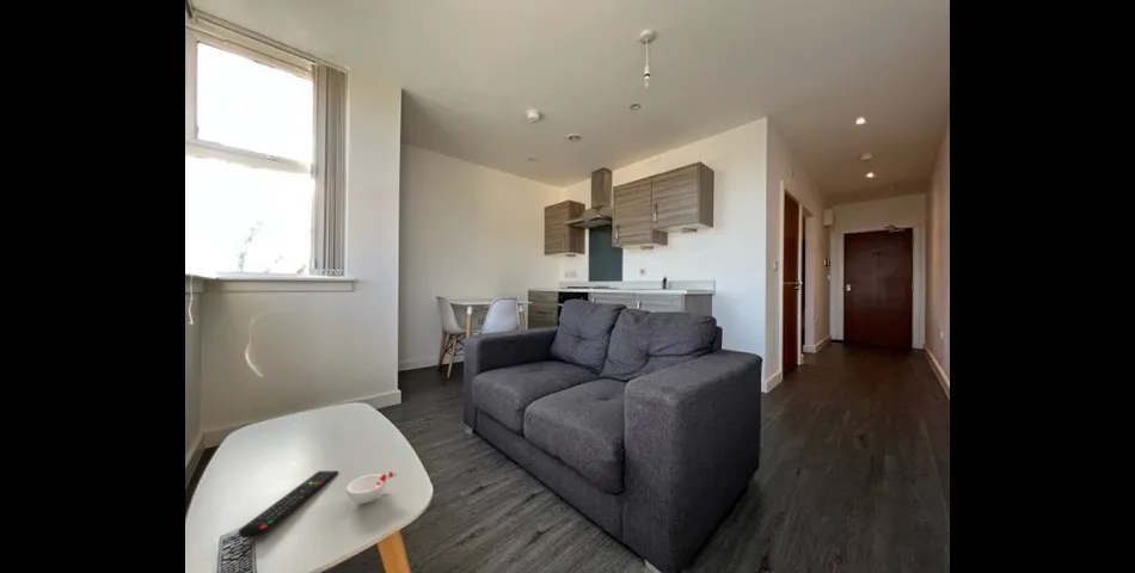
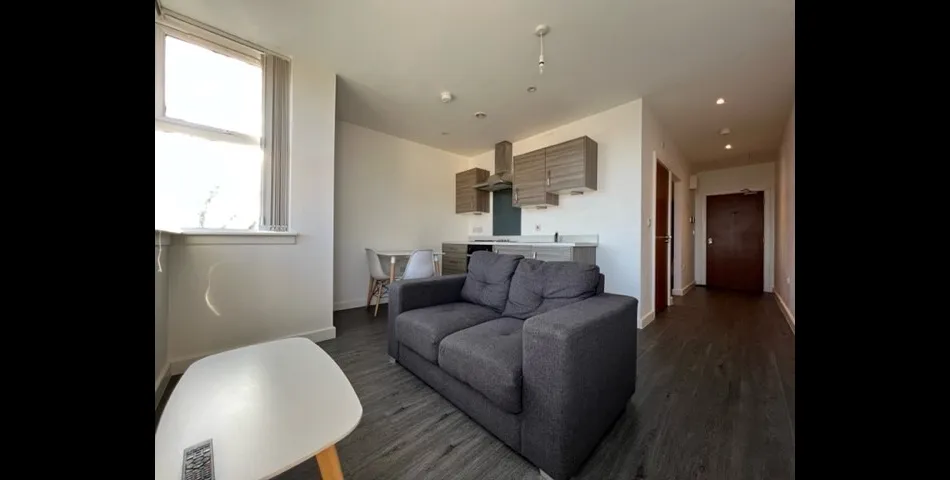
- cup [345,469,398,505]
- remote control [238,470,339,540]
